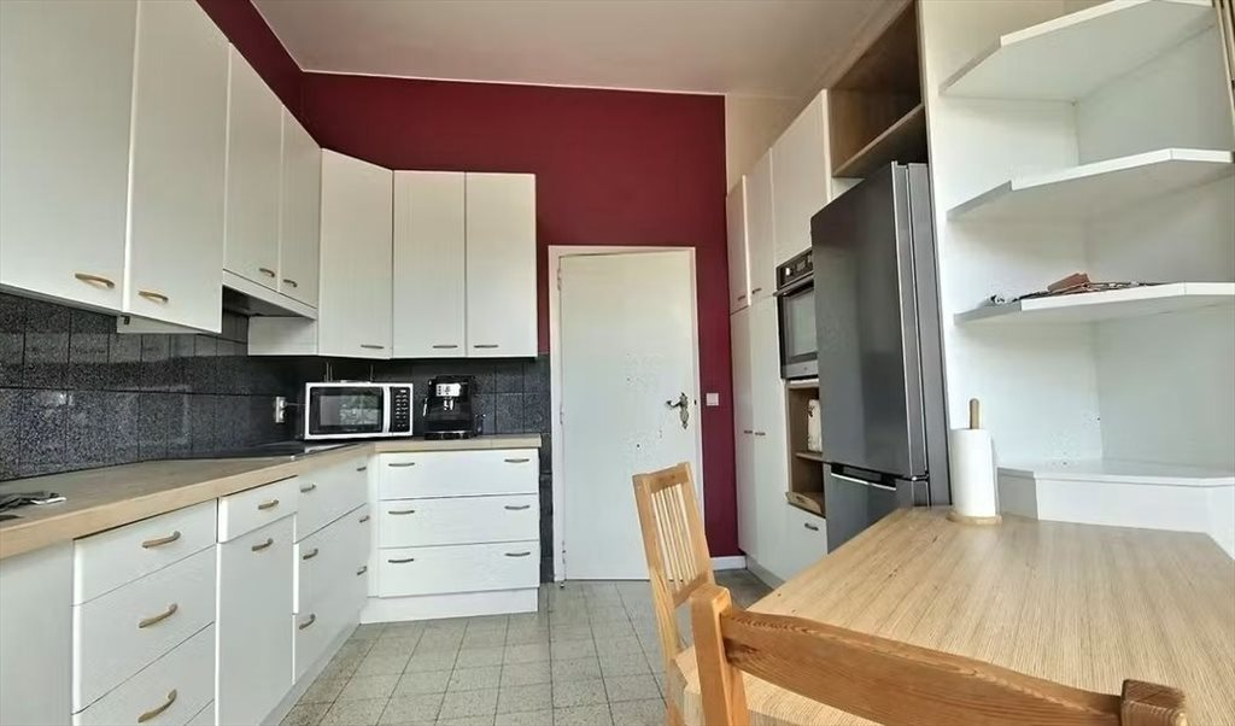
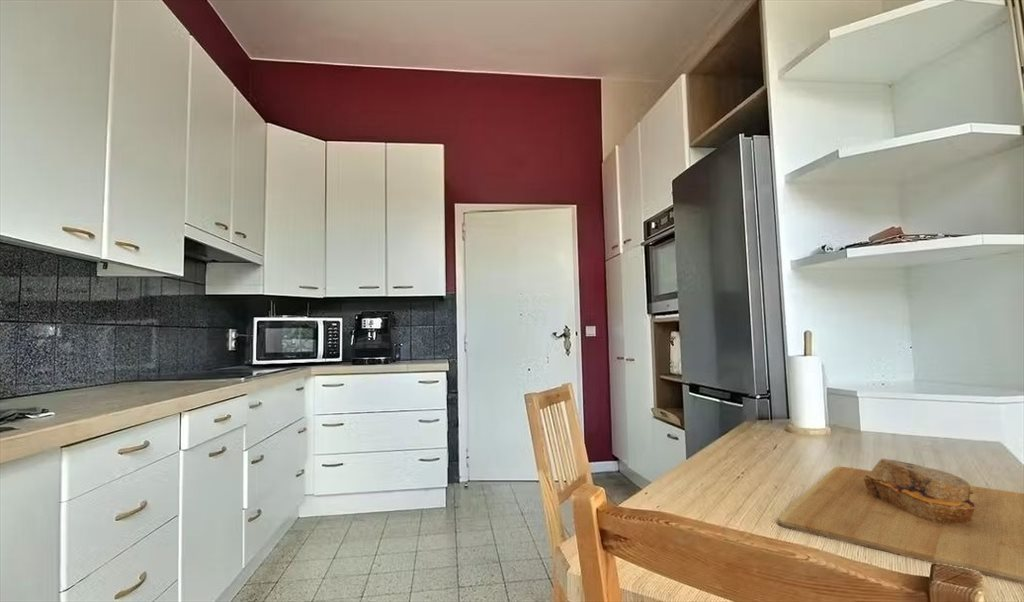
+ cutting board [777,458,1024,585]
